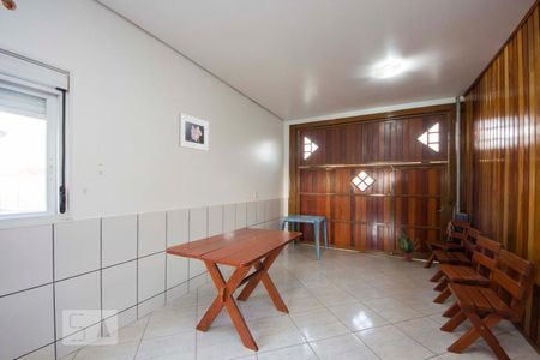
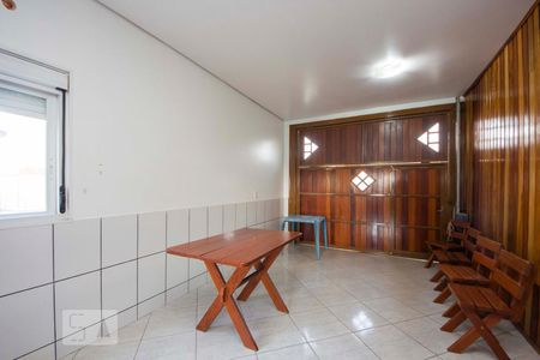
- potted plant [397,230,421,263]
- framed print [178,113,210,152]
